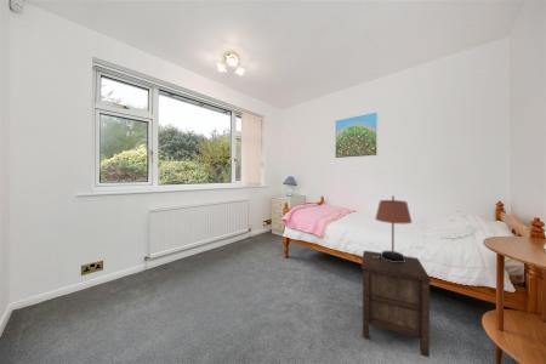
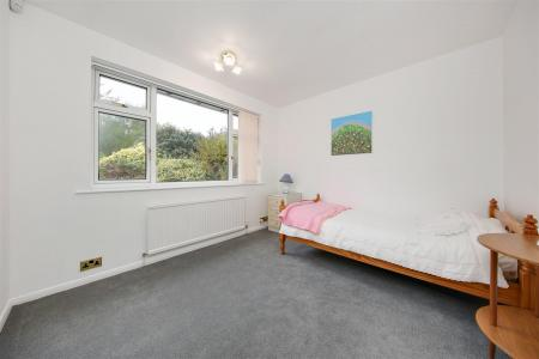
- nightstand [360,250,433,359]
- table lamp [372,195,413,262]
